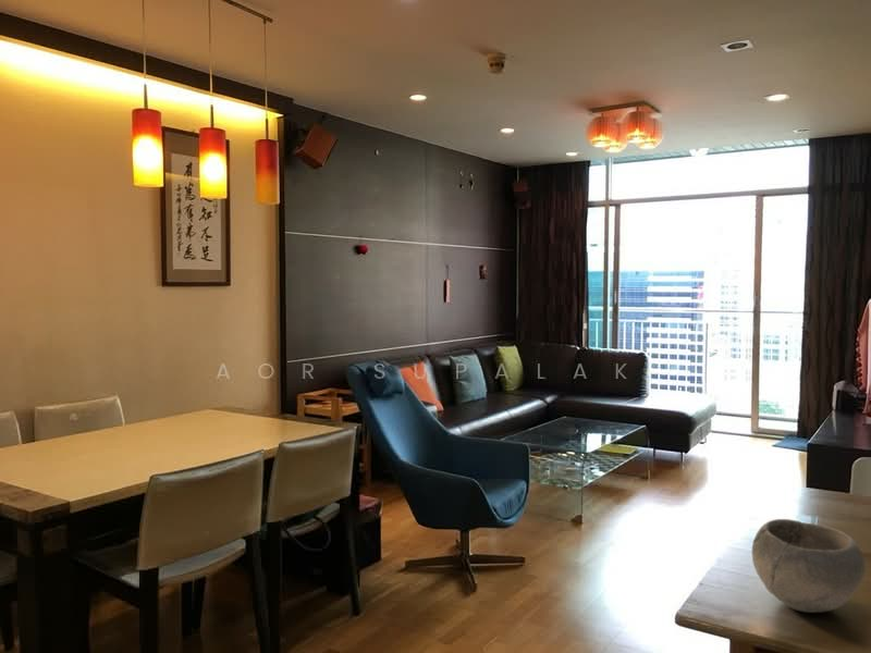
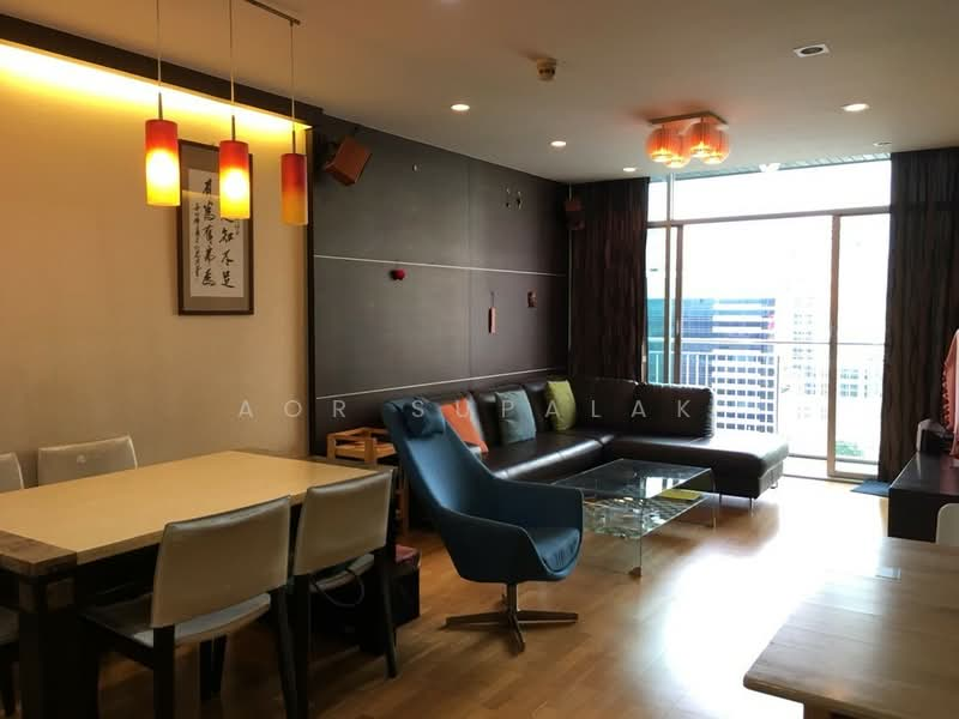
- bowl [751,518,867,614]
